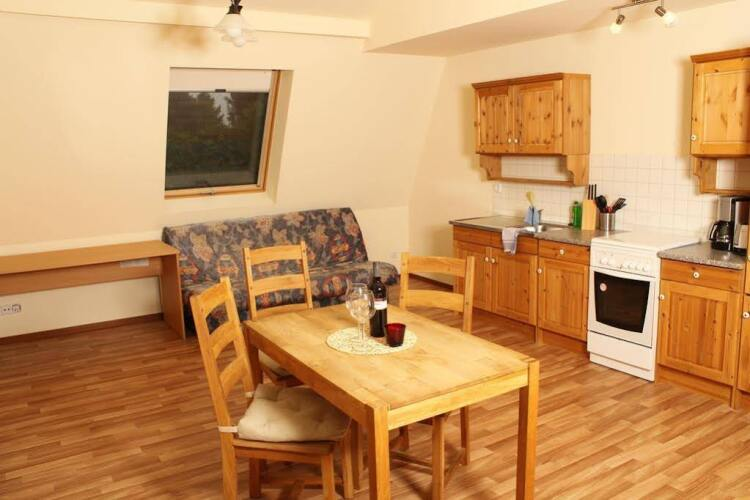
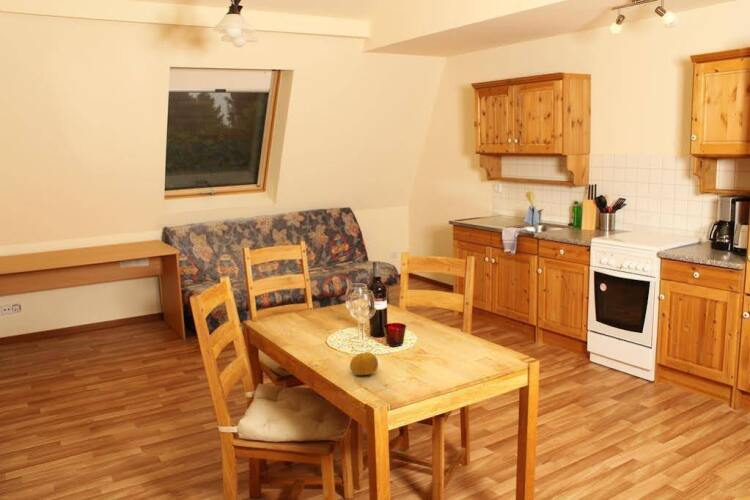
+ fruit [349,351,379,376]
